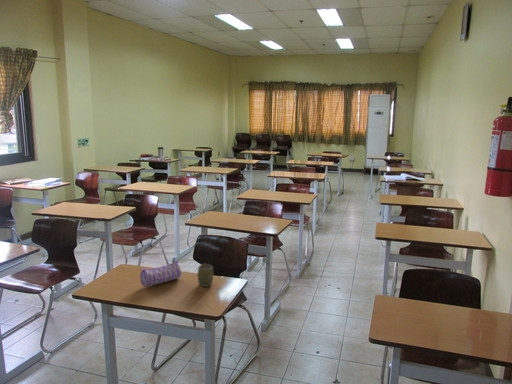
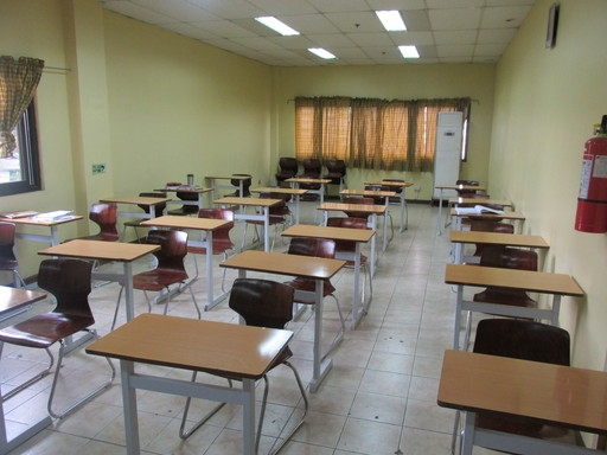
- cup [196,263,214,288]
- pencil case [139,260,182,288]
